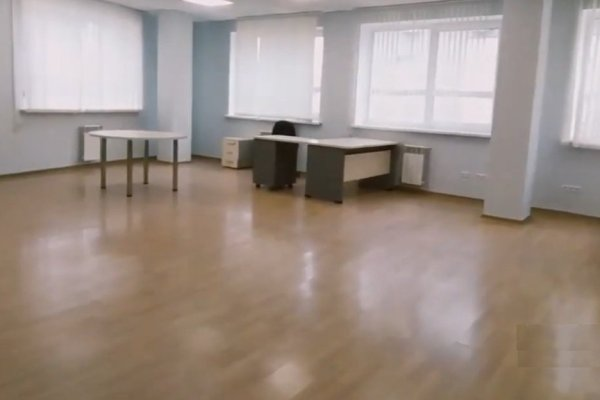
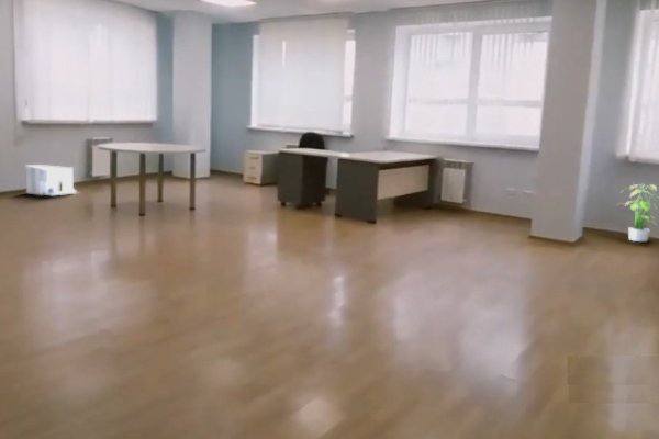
+ architectural model [24,164,81,196]
+ potted plant [619,182,659,243]
